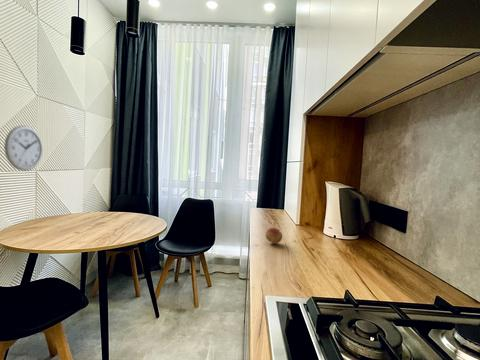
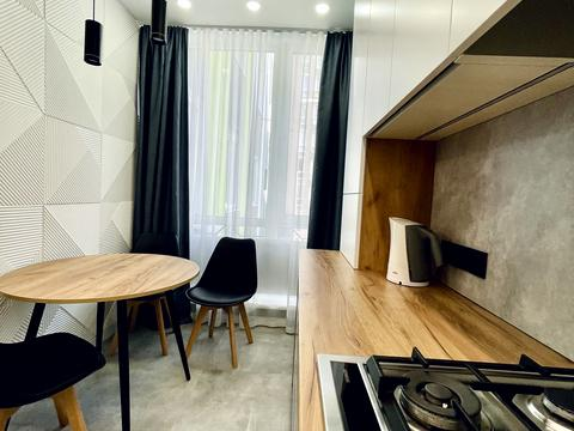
- wall clock [3,125,44,172]
- apple [265,226,283,245]
